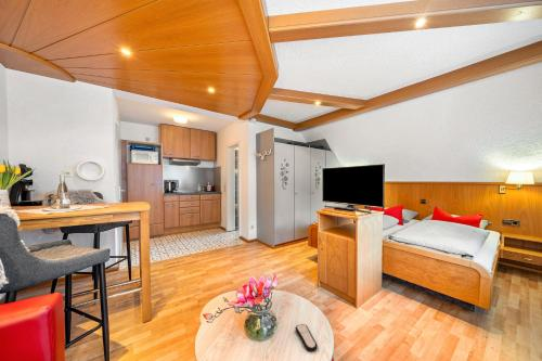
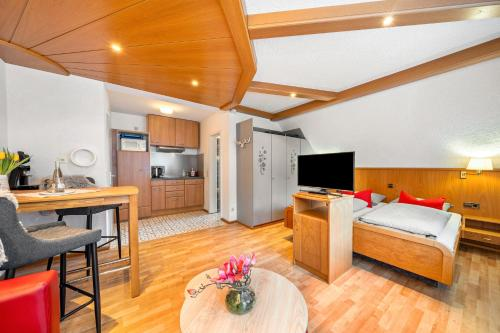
- remote control [295,323,319,352]
